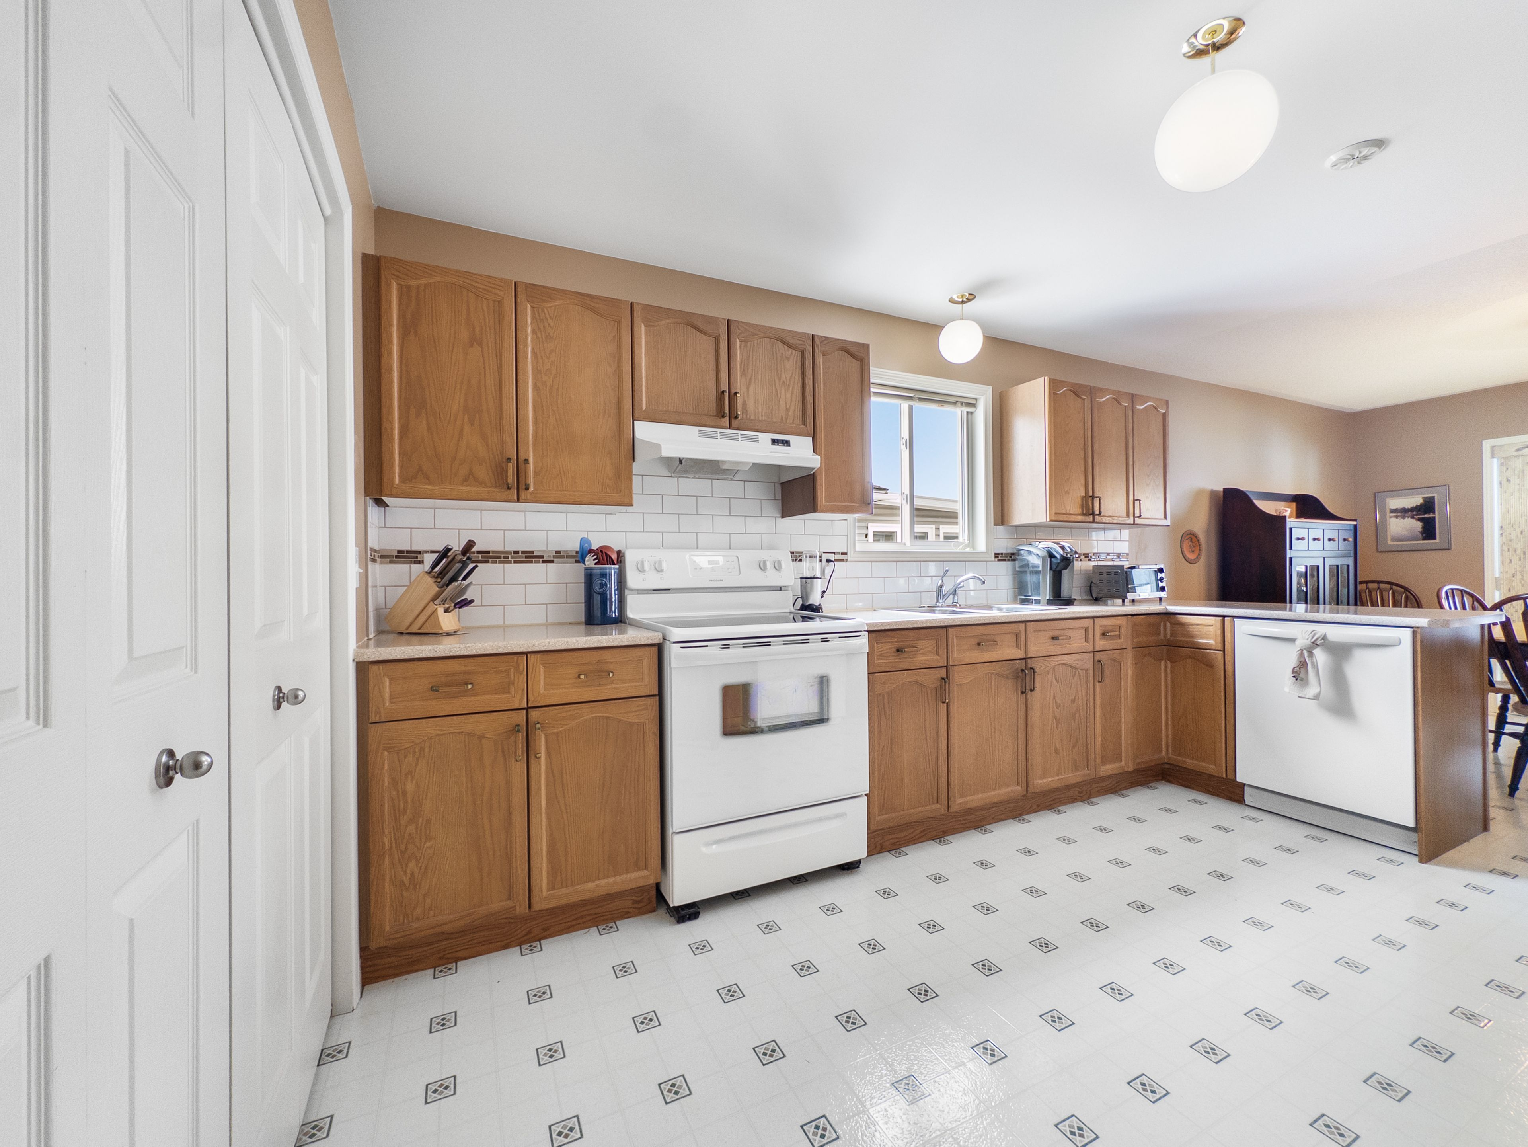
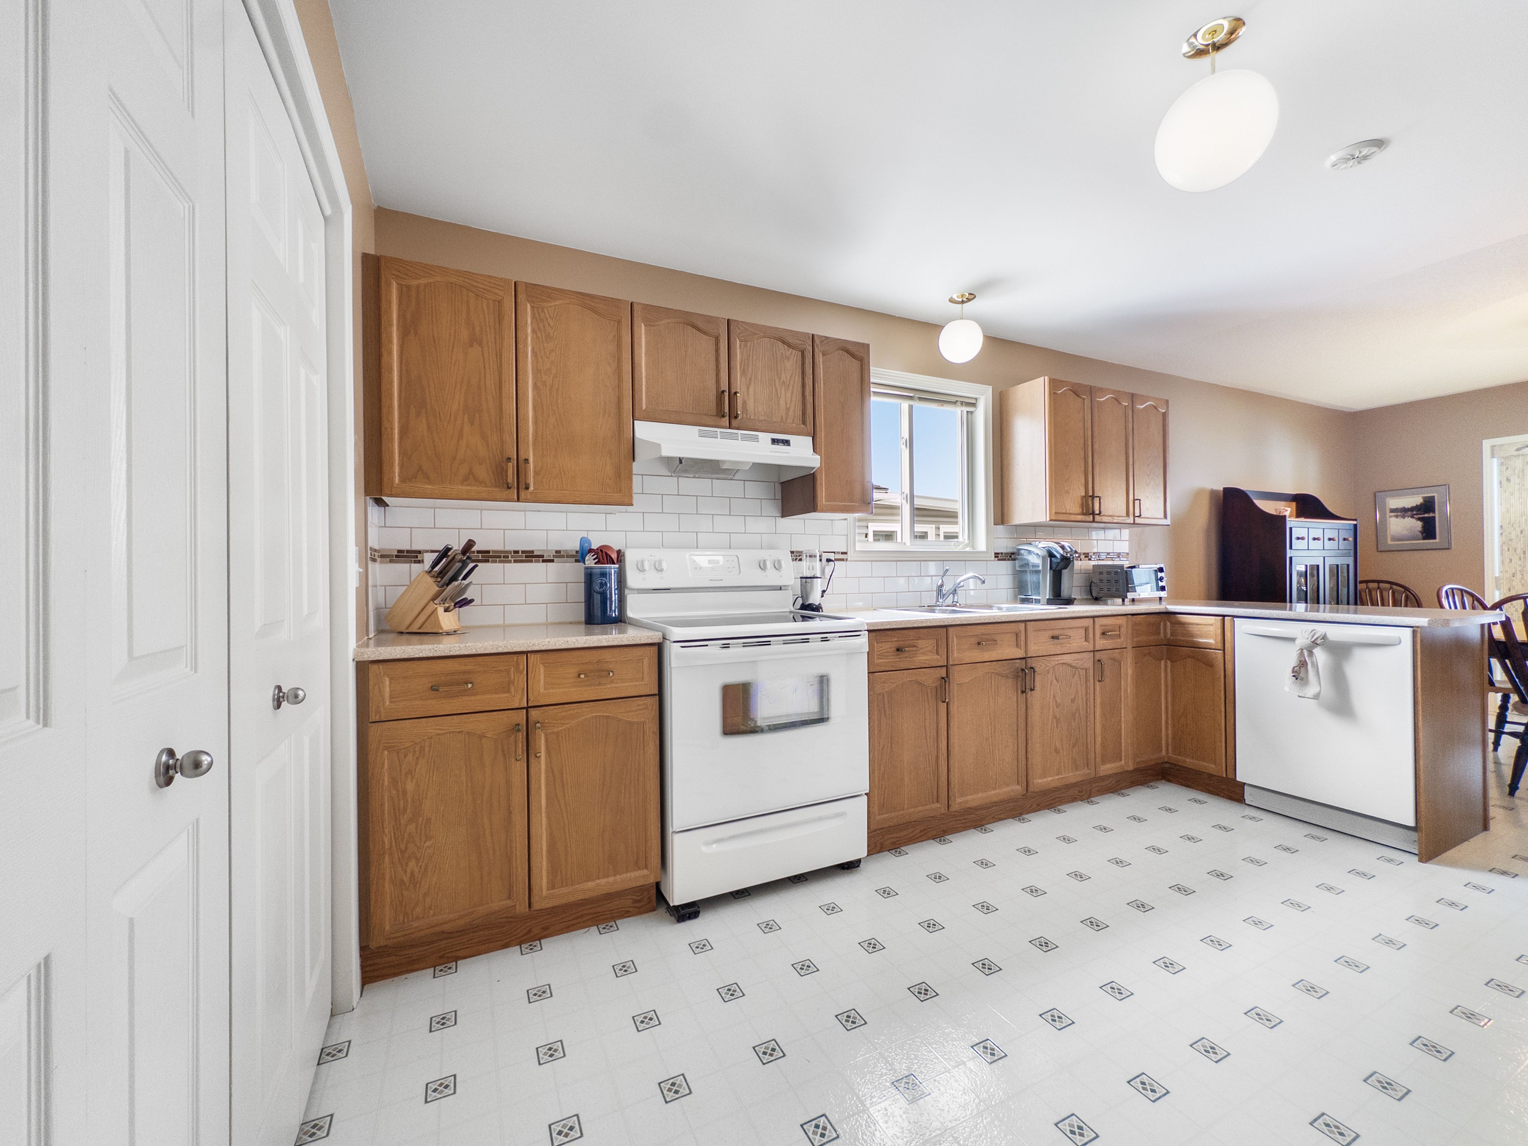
- decorative plate [1180,529,1203,565]
